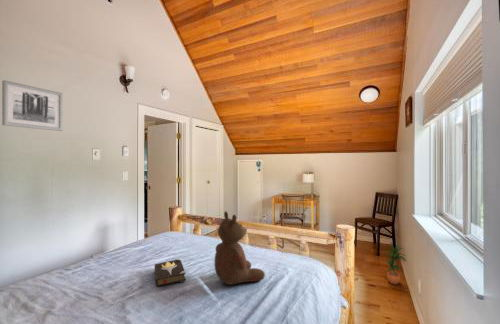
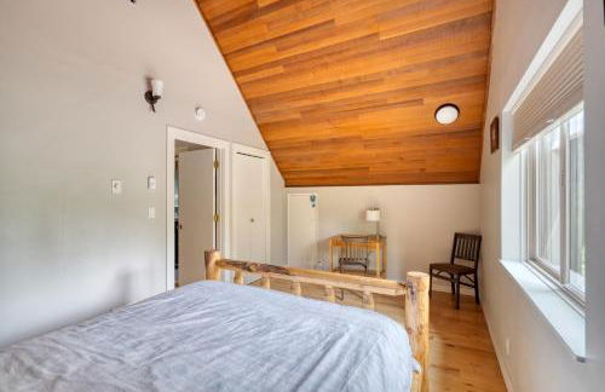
- potted plant [384,241,408,285]
- hardback book [154,258,187,288]
- teddy bear [214,210,266,286]
- wall art [1,79,64,132]
